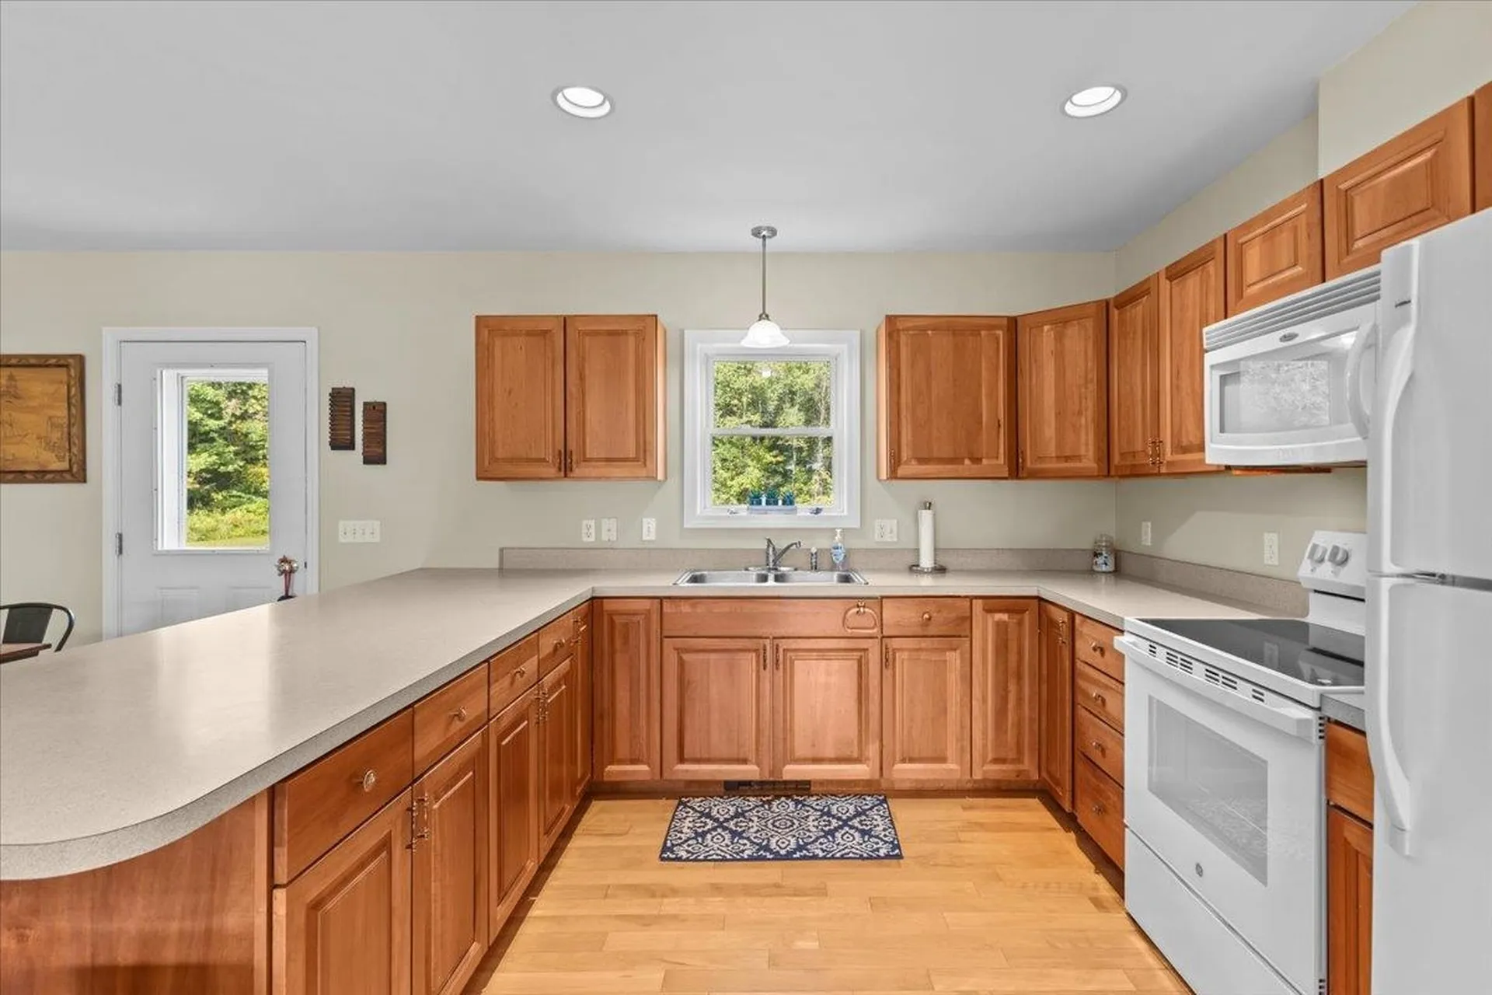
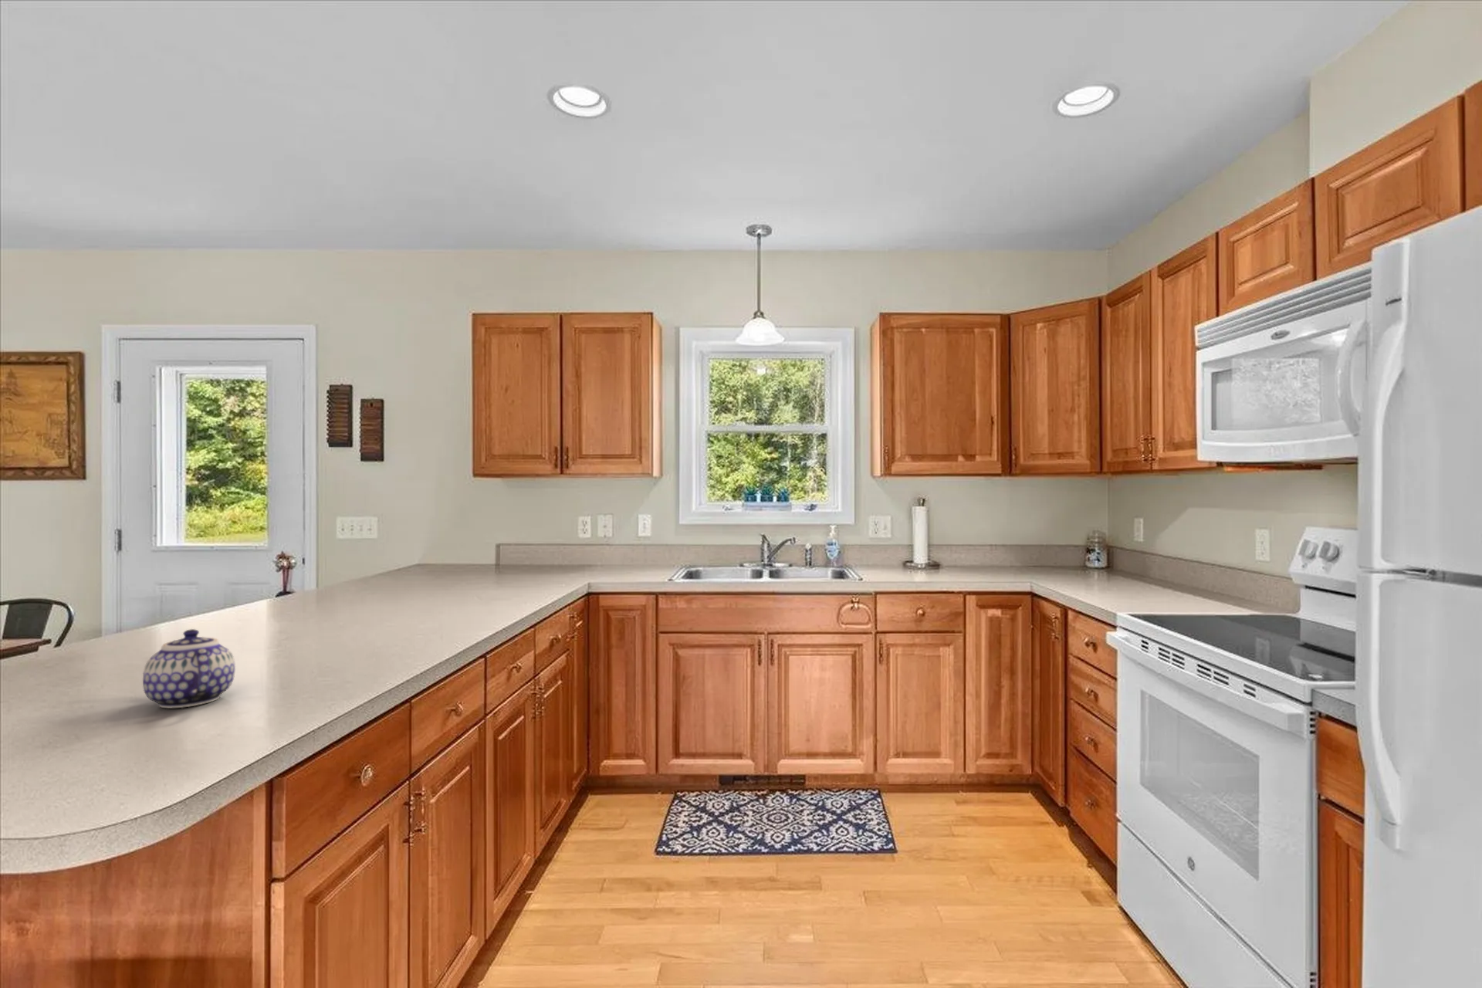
+ teapot [142,629,236,709]
